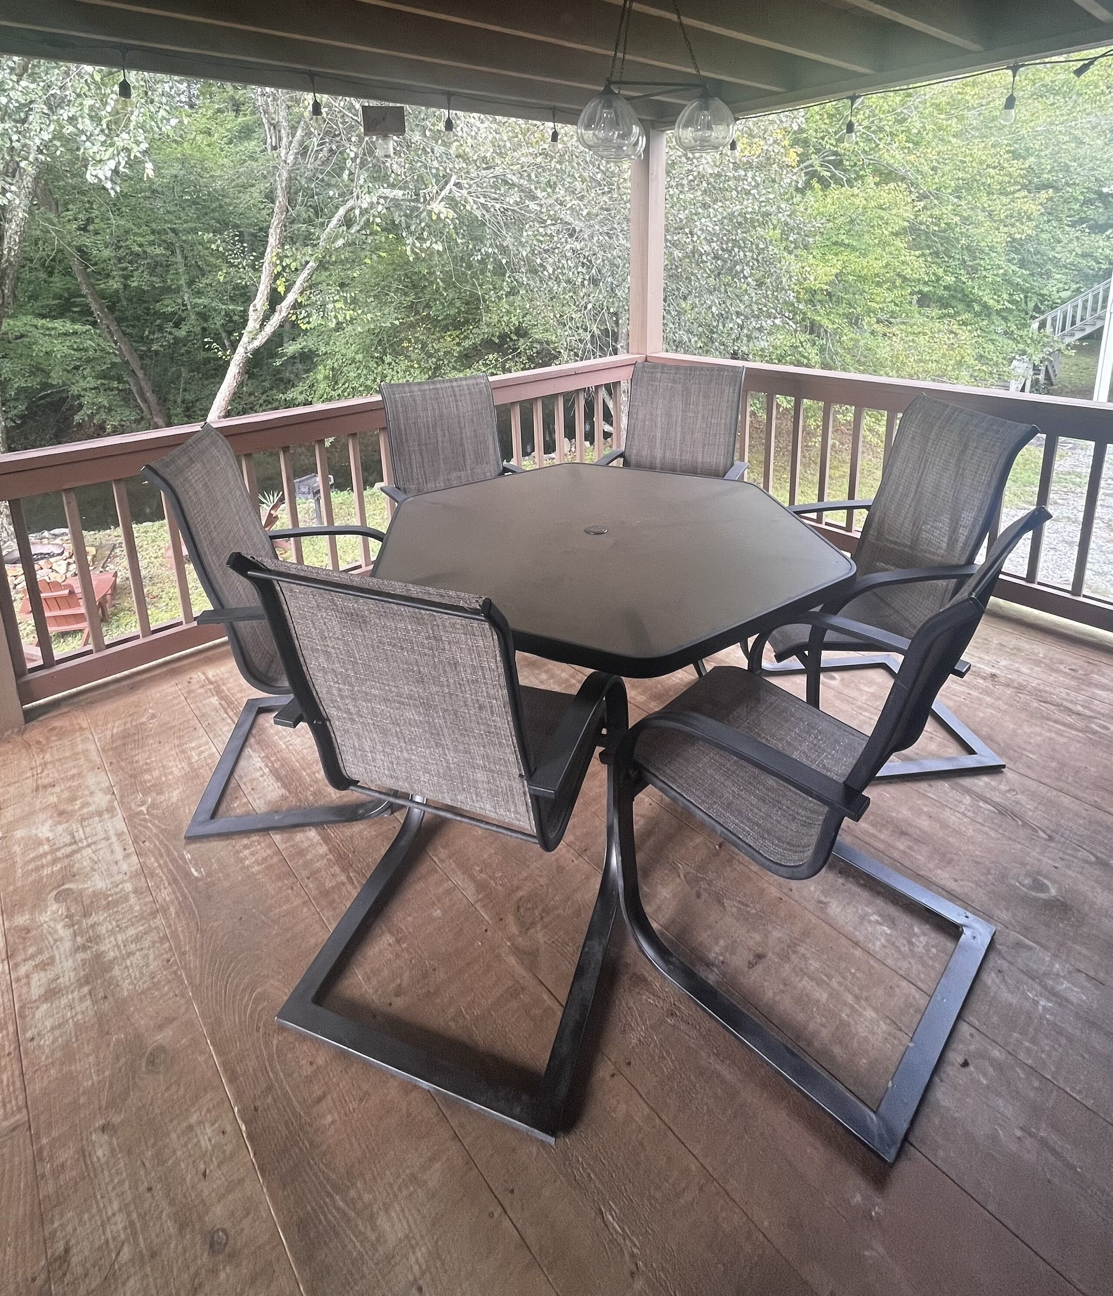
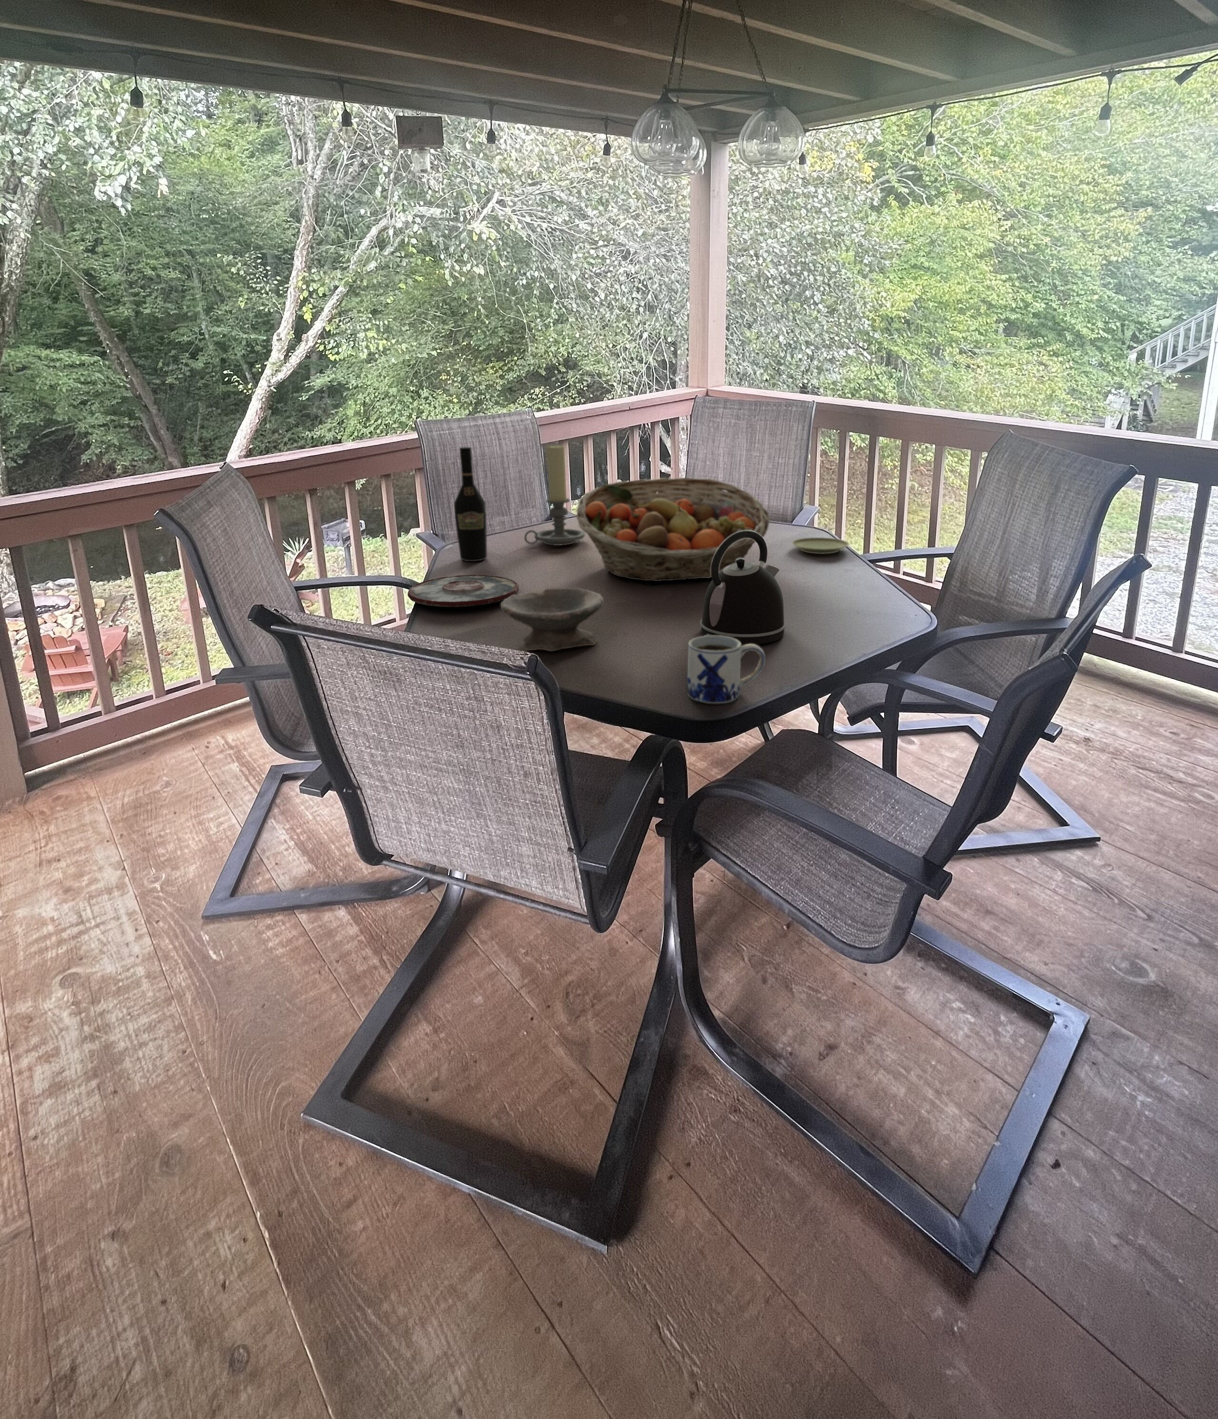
+ candle holder [525,443,585,545]
+ bowl [499,588,604,652]
+ wine bottle [453,446,487,562]
+ fruit basket [576,477,771,582]
+ mug [686,636,766,703]
+ kettle [699,530,786,646]
+ plate [406,574,520,607]
+ plate [791,537,850,555]
